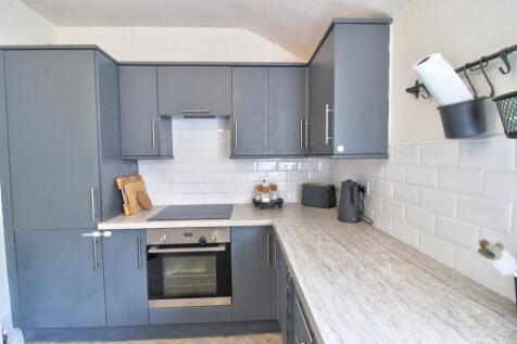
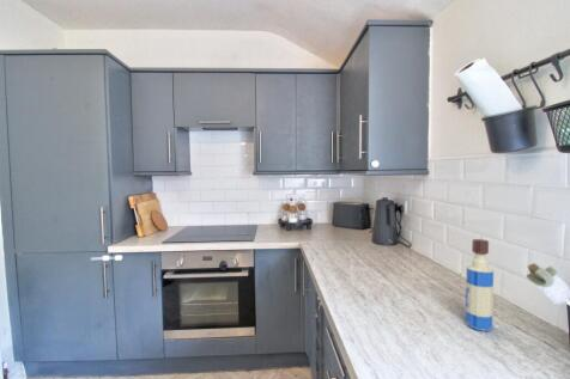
+ tequila bottle [463,238,495,332]
